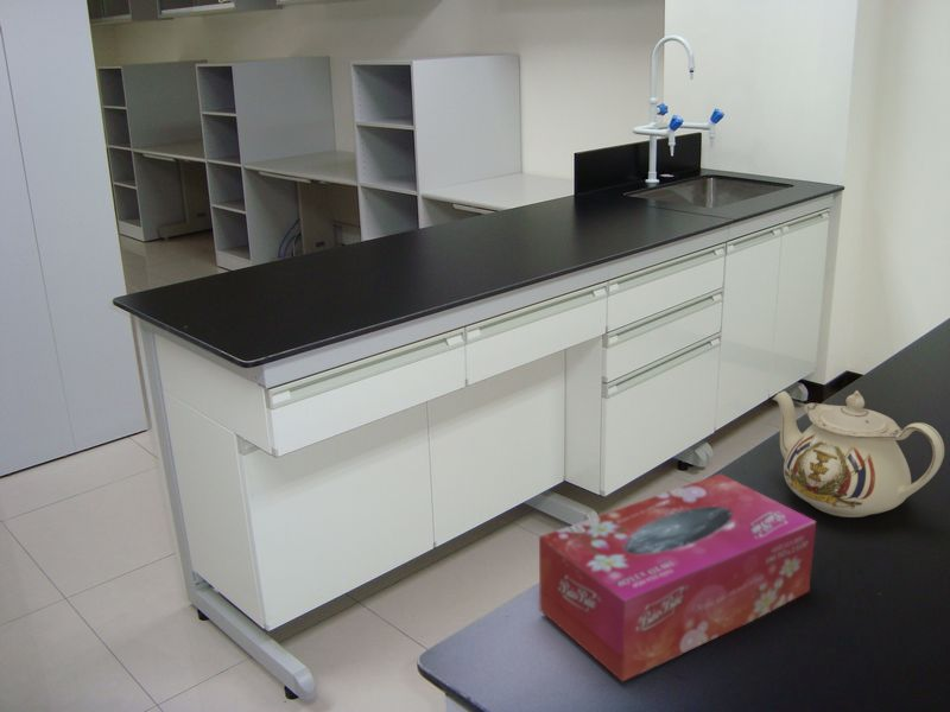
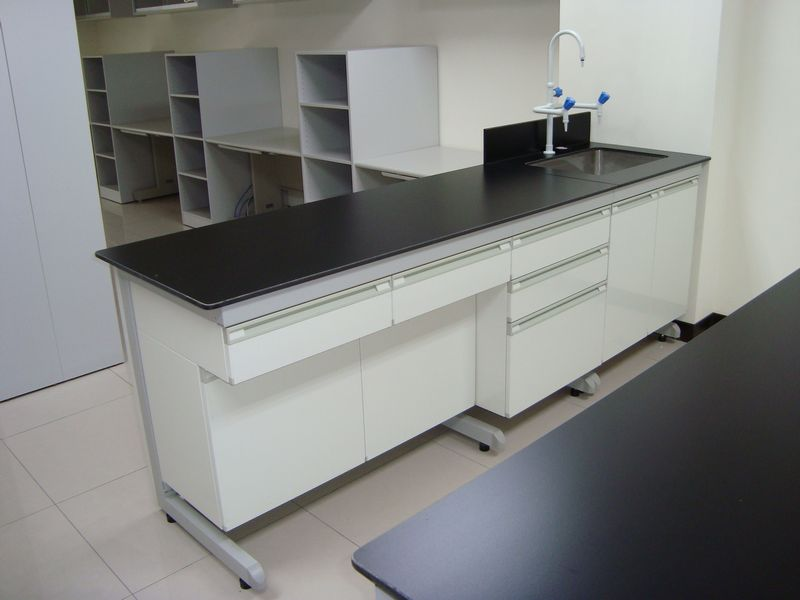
- teapot [771,389,945,519]
- tissue box [538,472,817,682]
